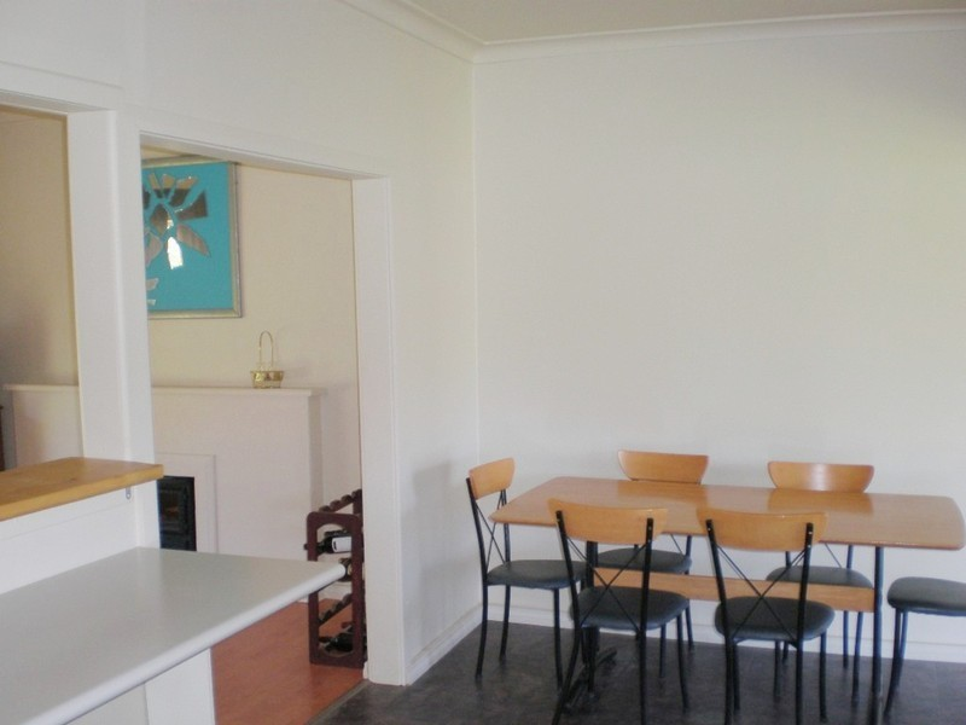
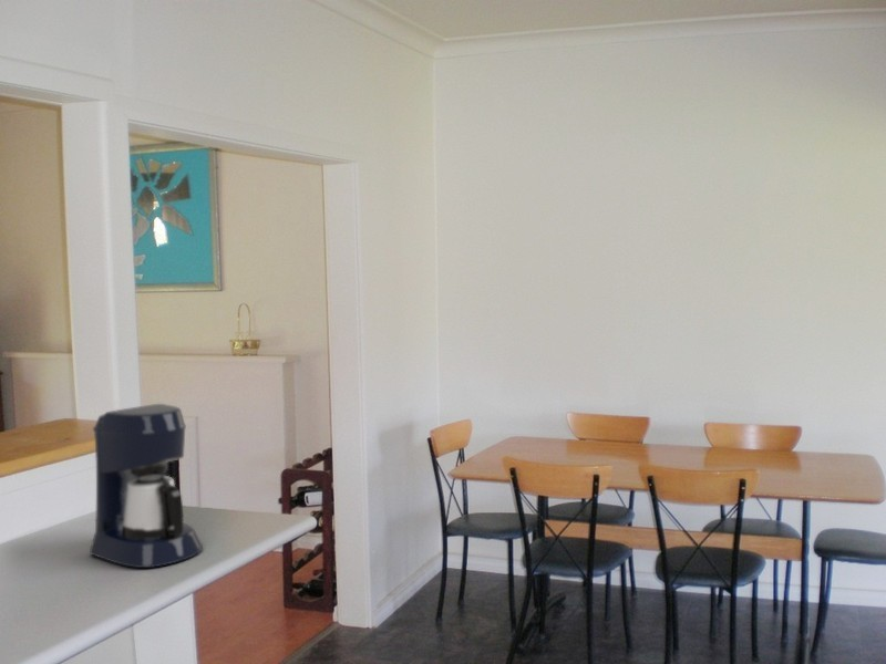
+ coffee maker [89,403,204,569]
